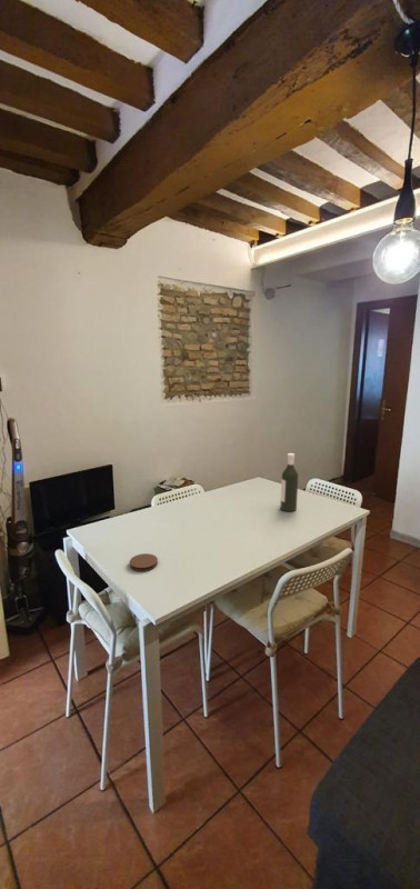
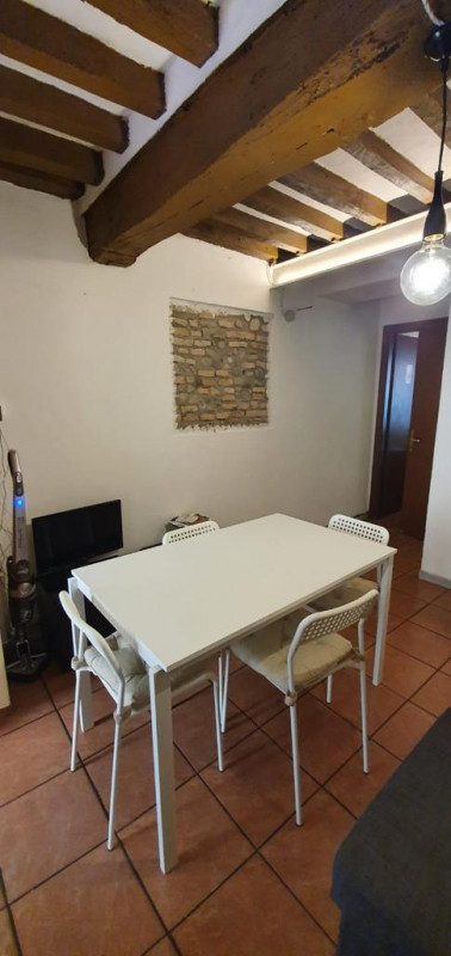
- bottle [279,452,299,512]
- coaster [129,552,159,572]
